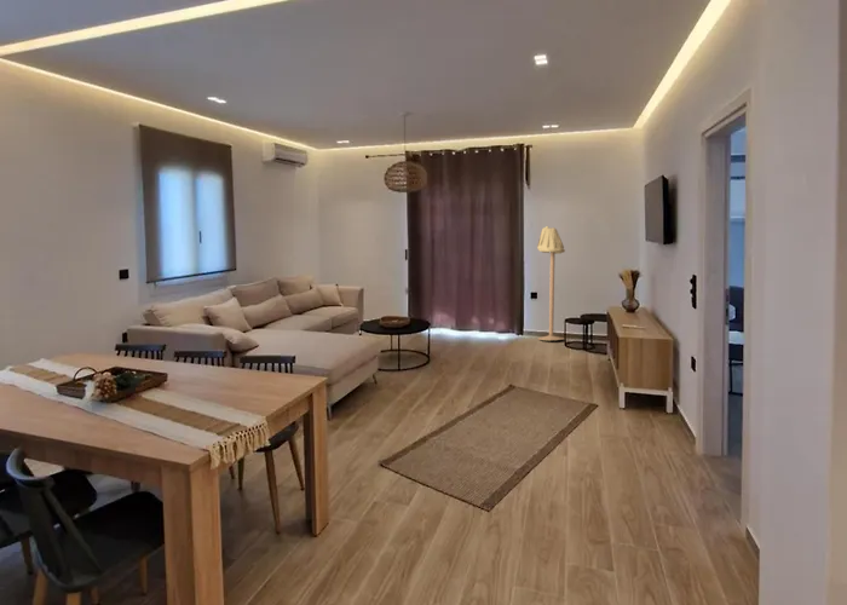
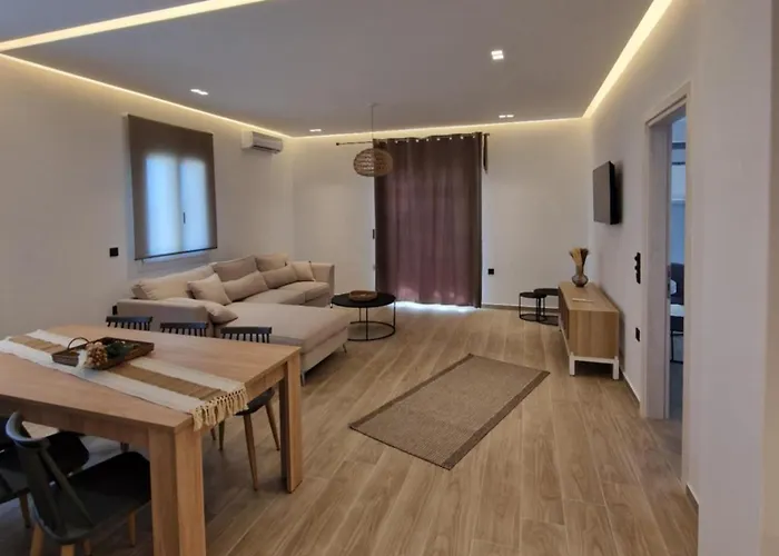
- floor lamp [536,225,566,341]
